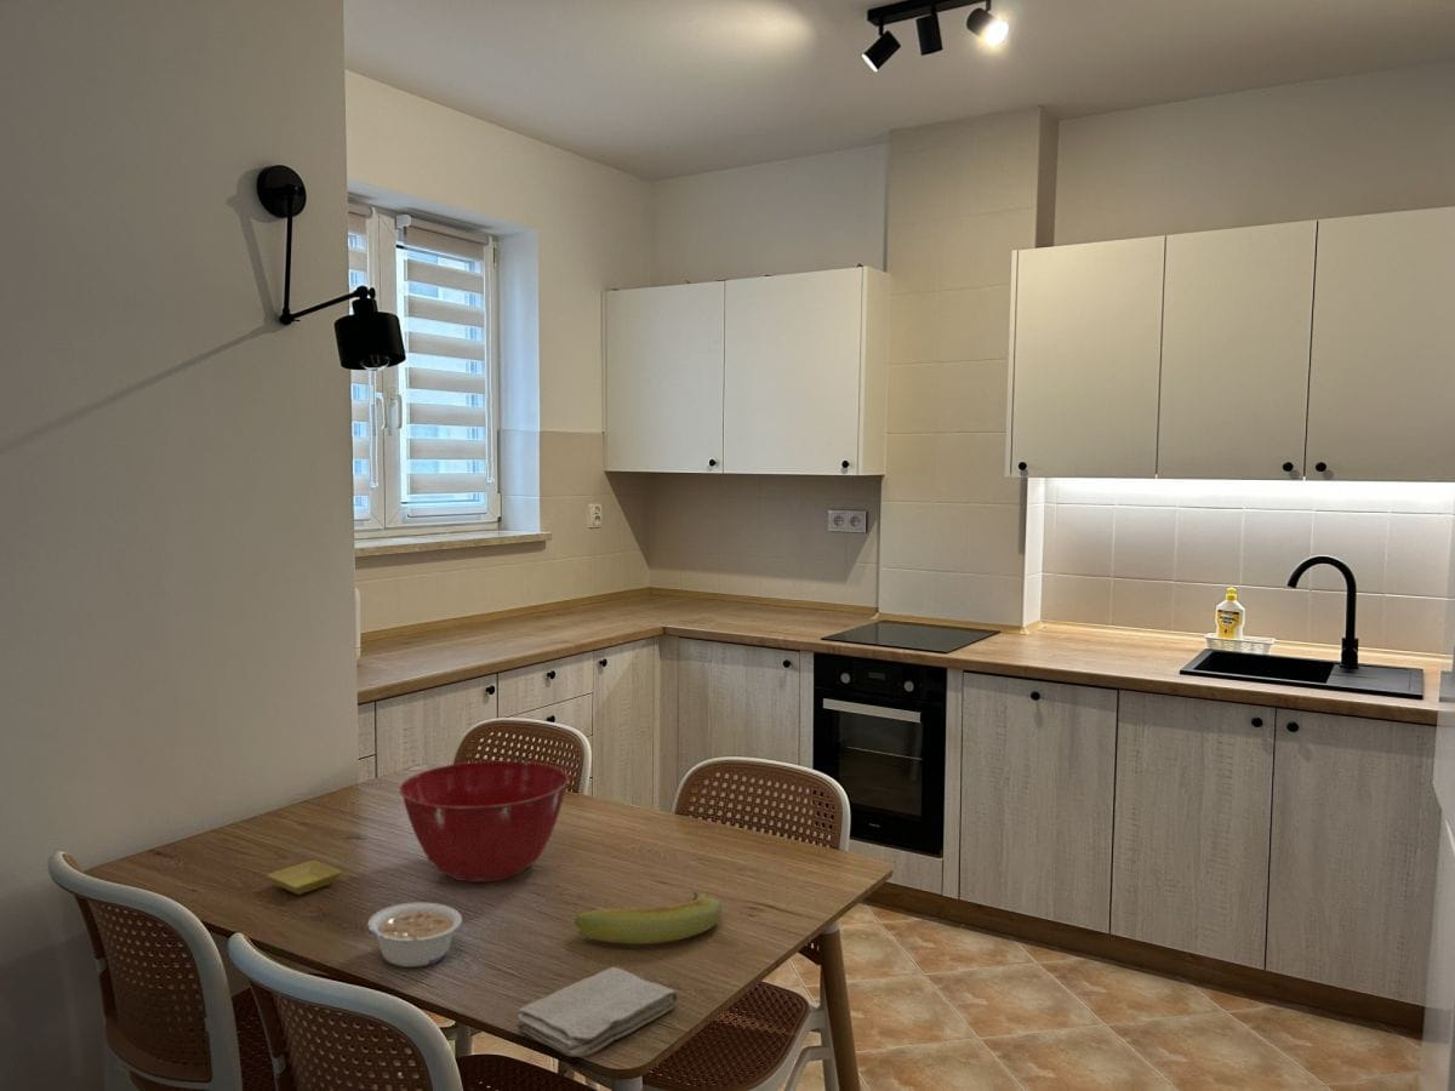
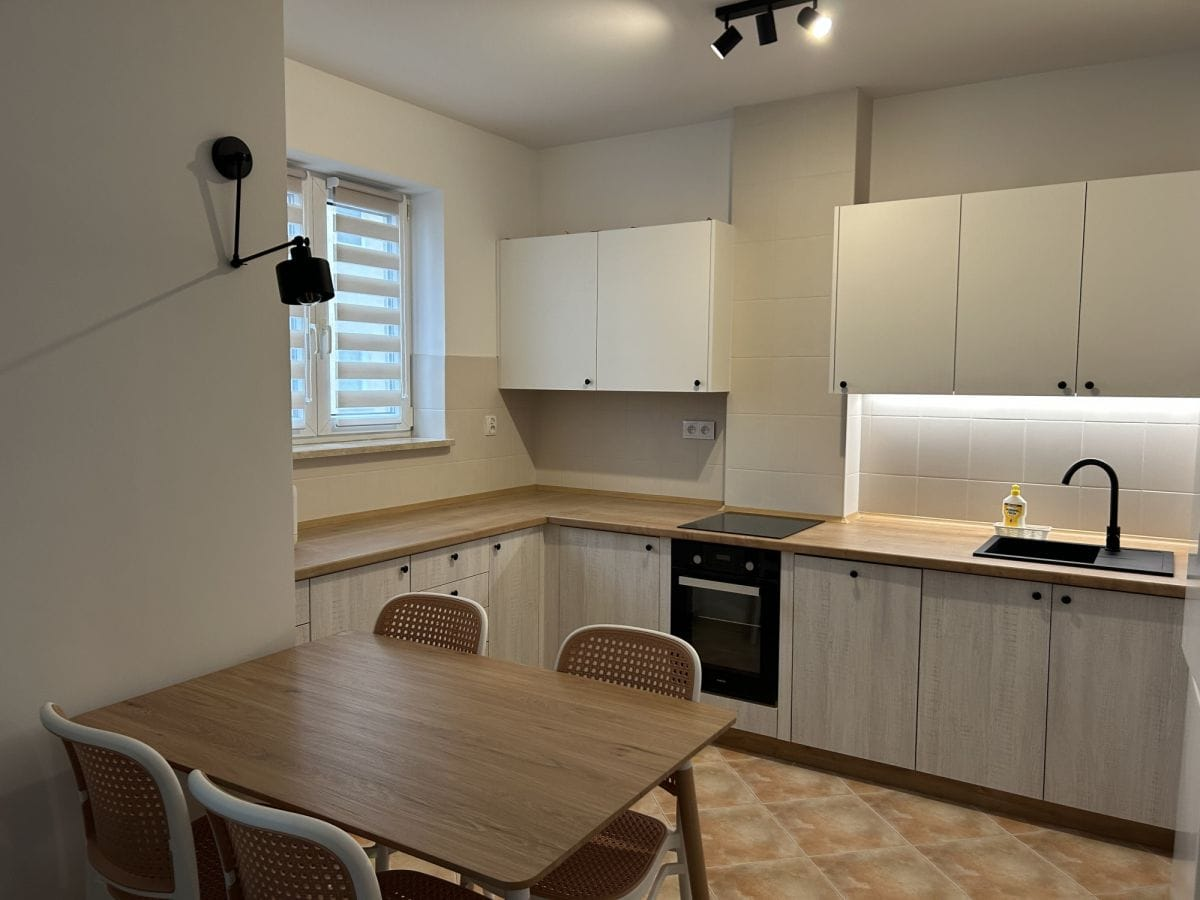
- washcloth [515,966,680,1058]
- banana [574,891,723,946]
- legume [366,901,463,969]
- saucer [267,859,343,896]
- mixing bowl [398,759,570,884]
